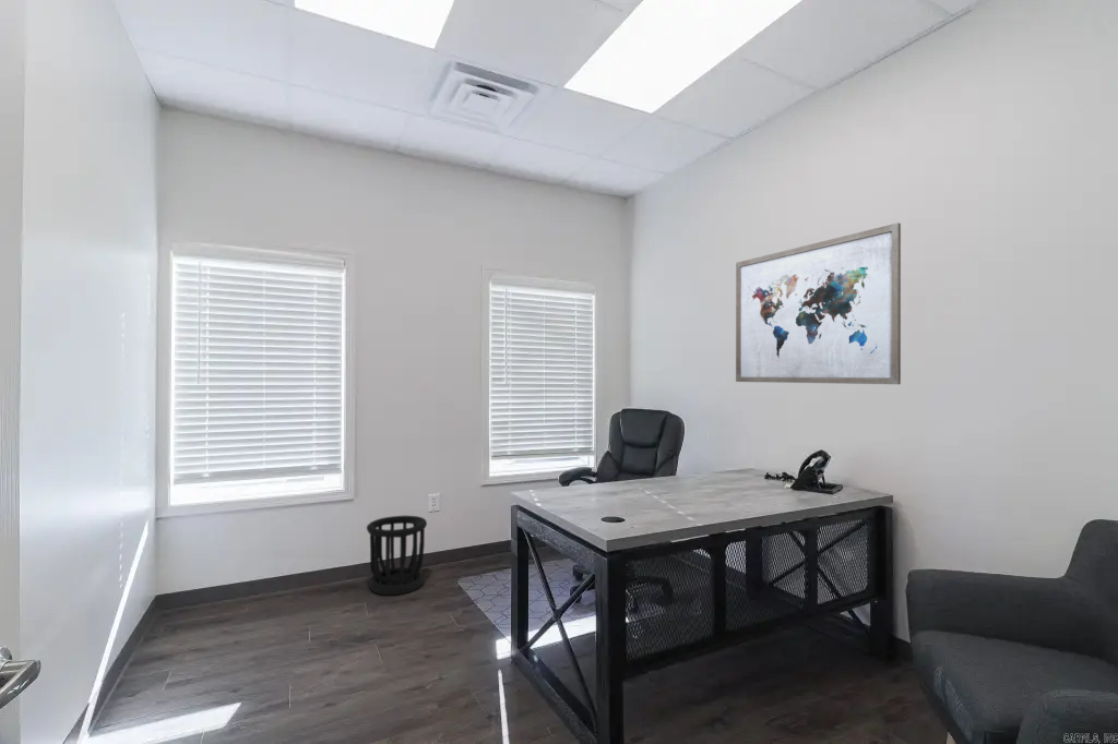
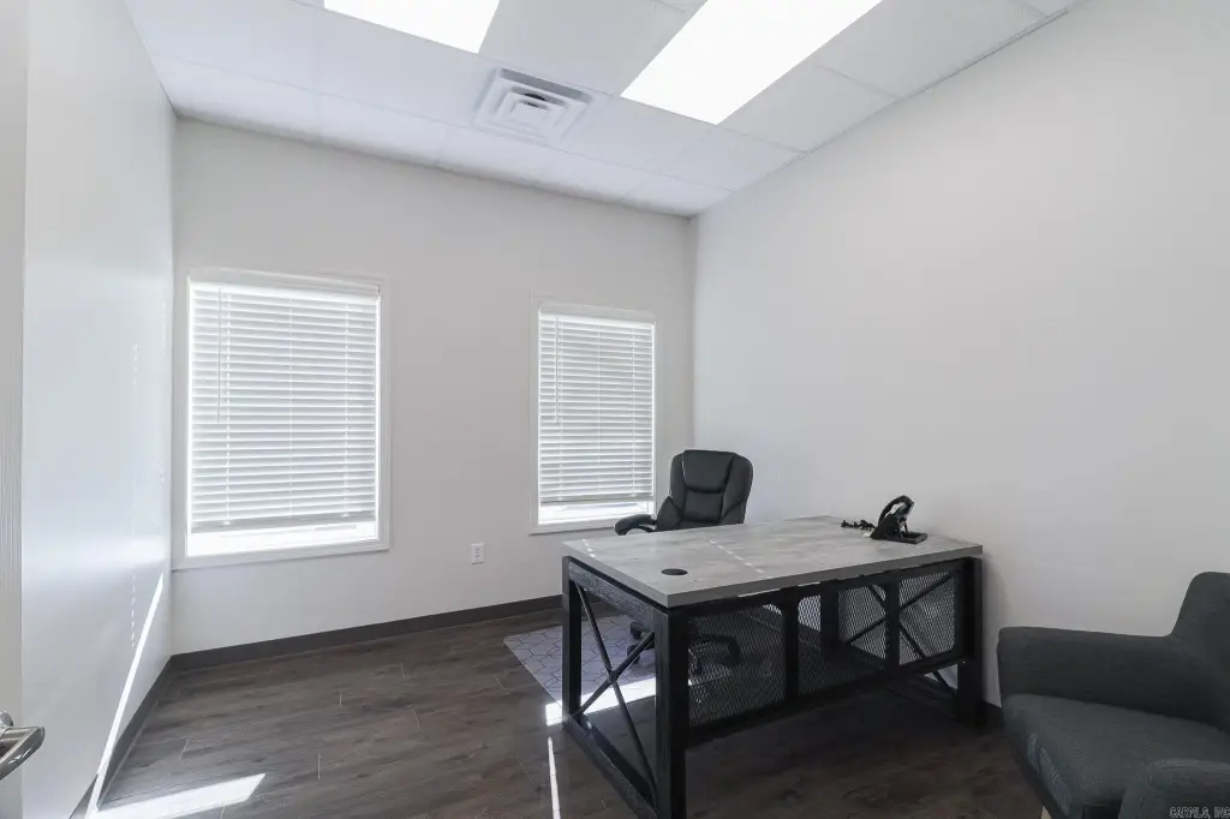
- wall art [735,221,902,385]
- wastebasket [366,515,428,596]
